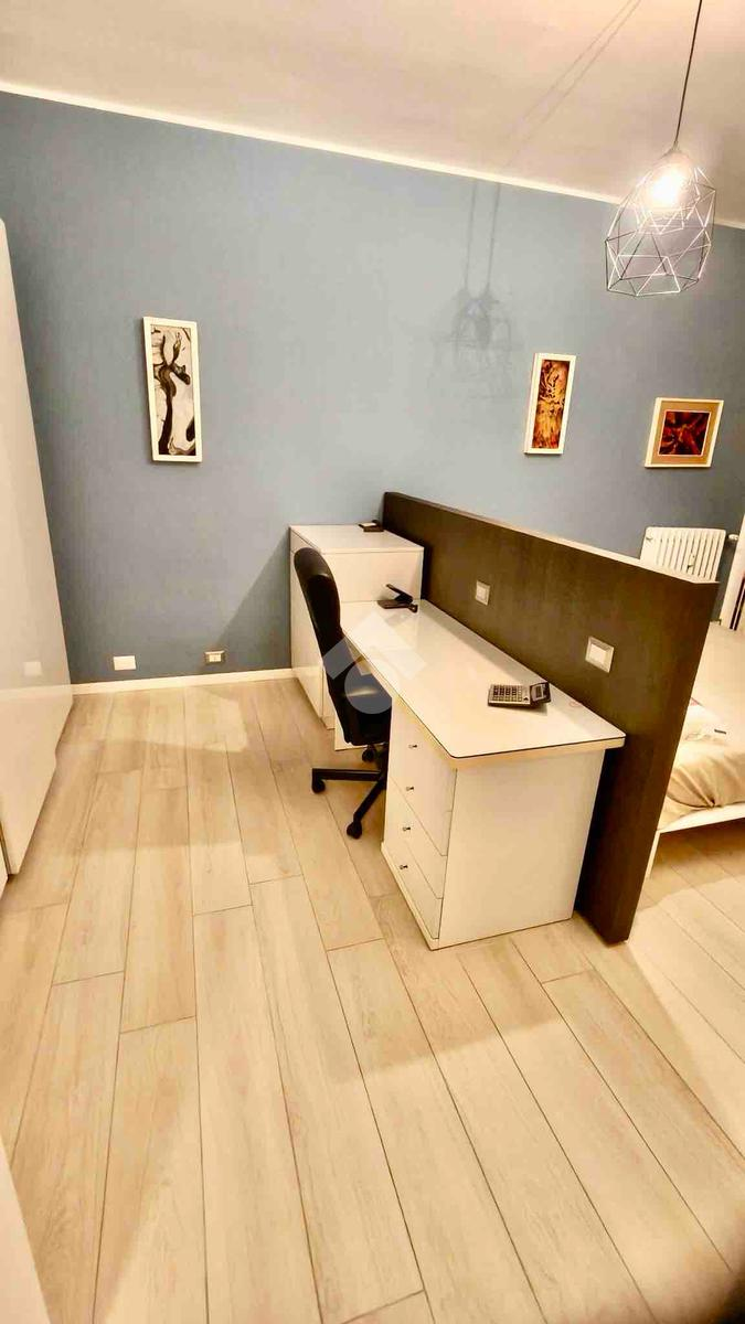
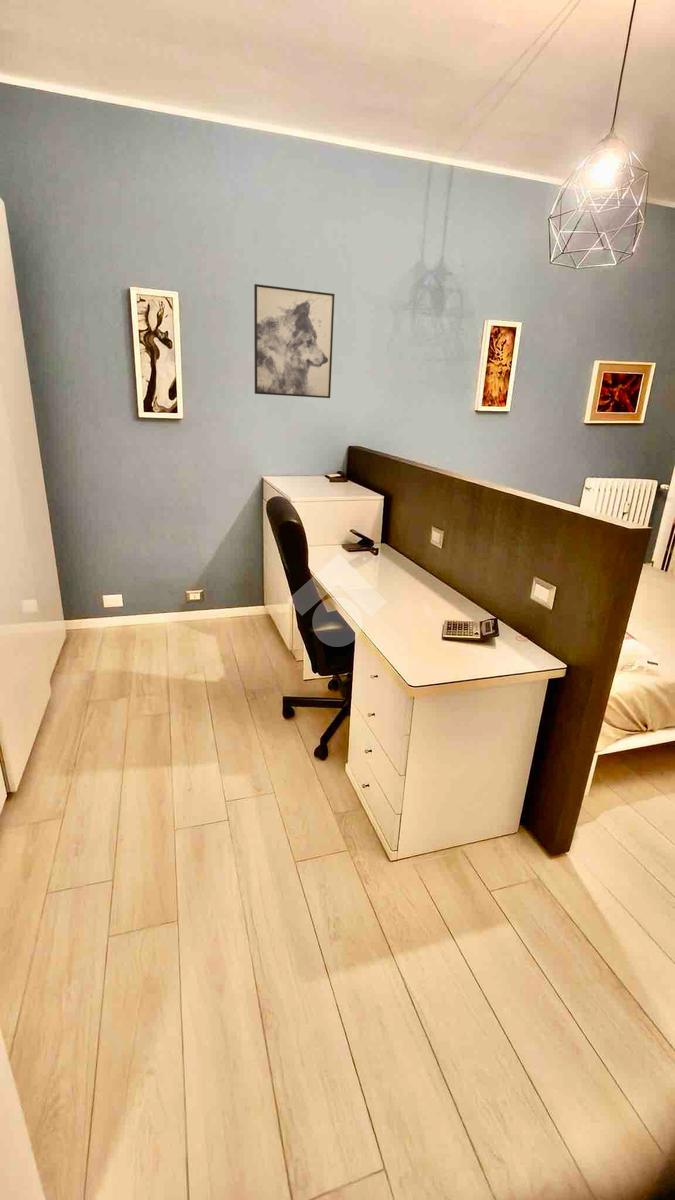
+ wall art [253,283,336,399]
